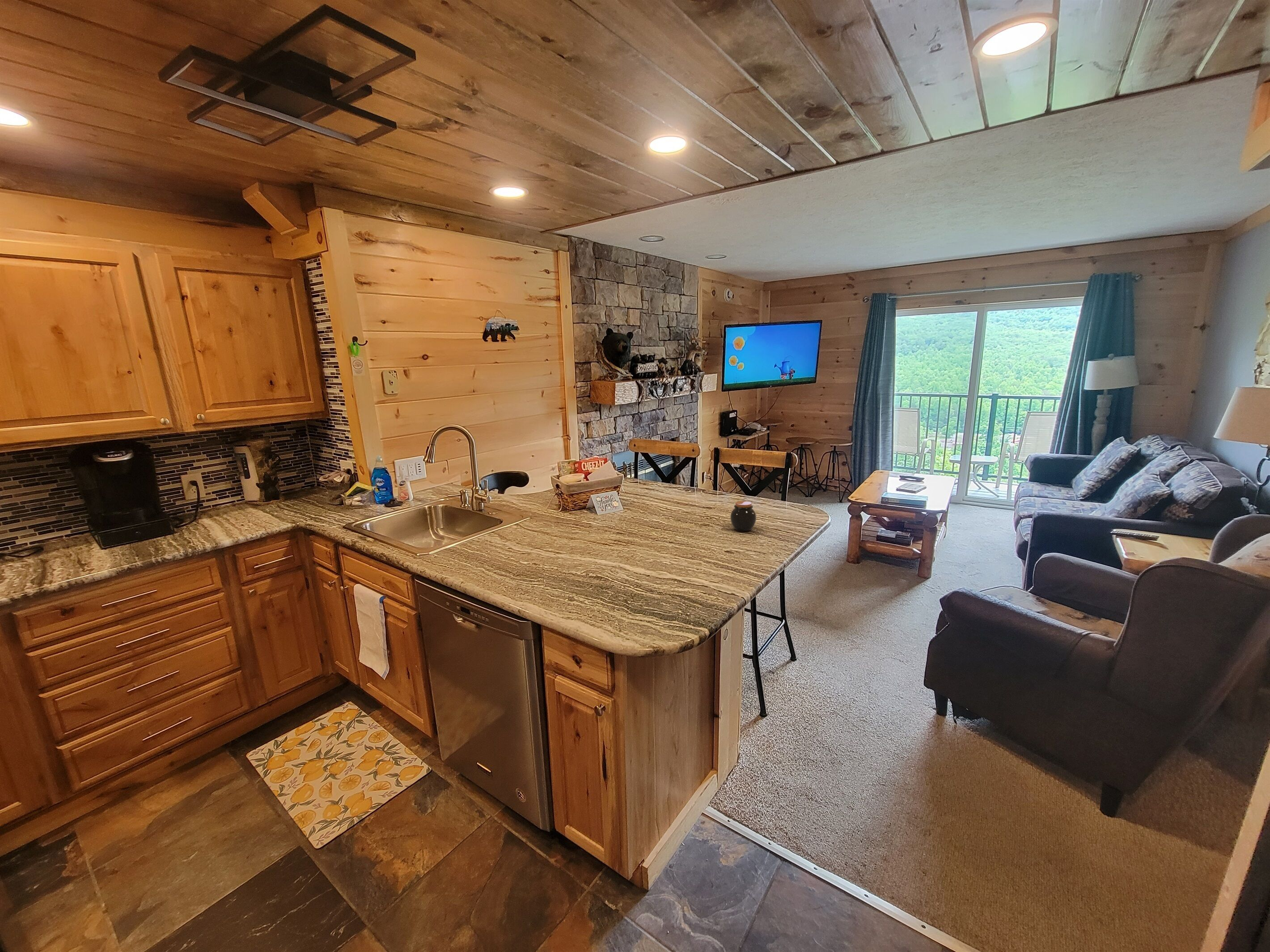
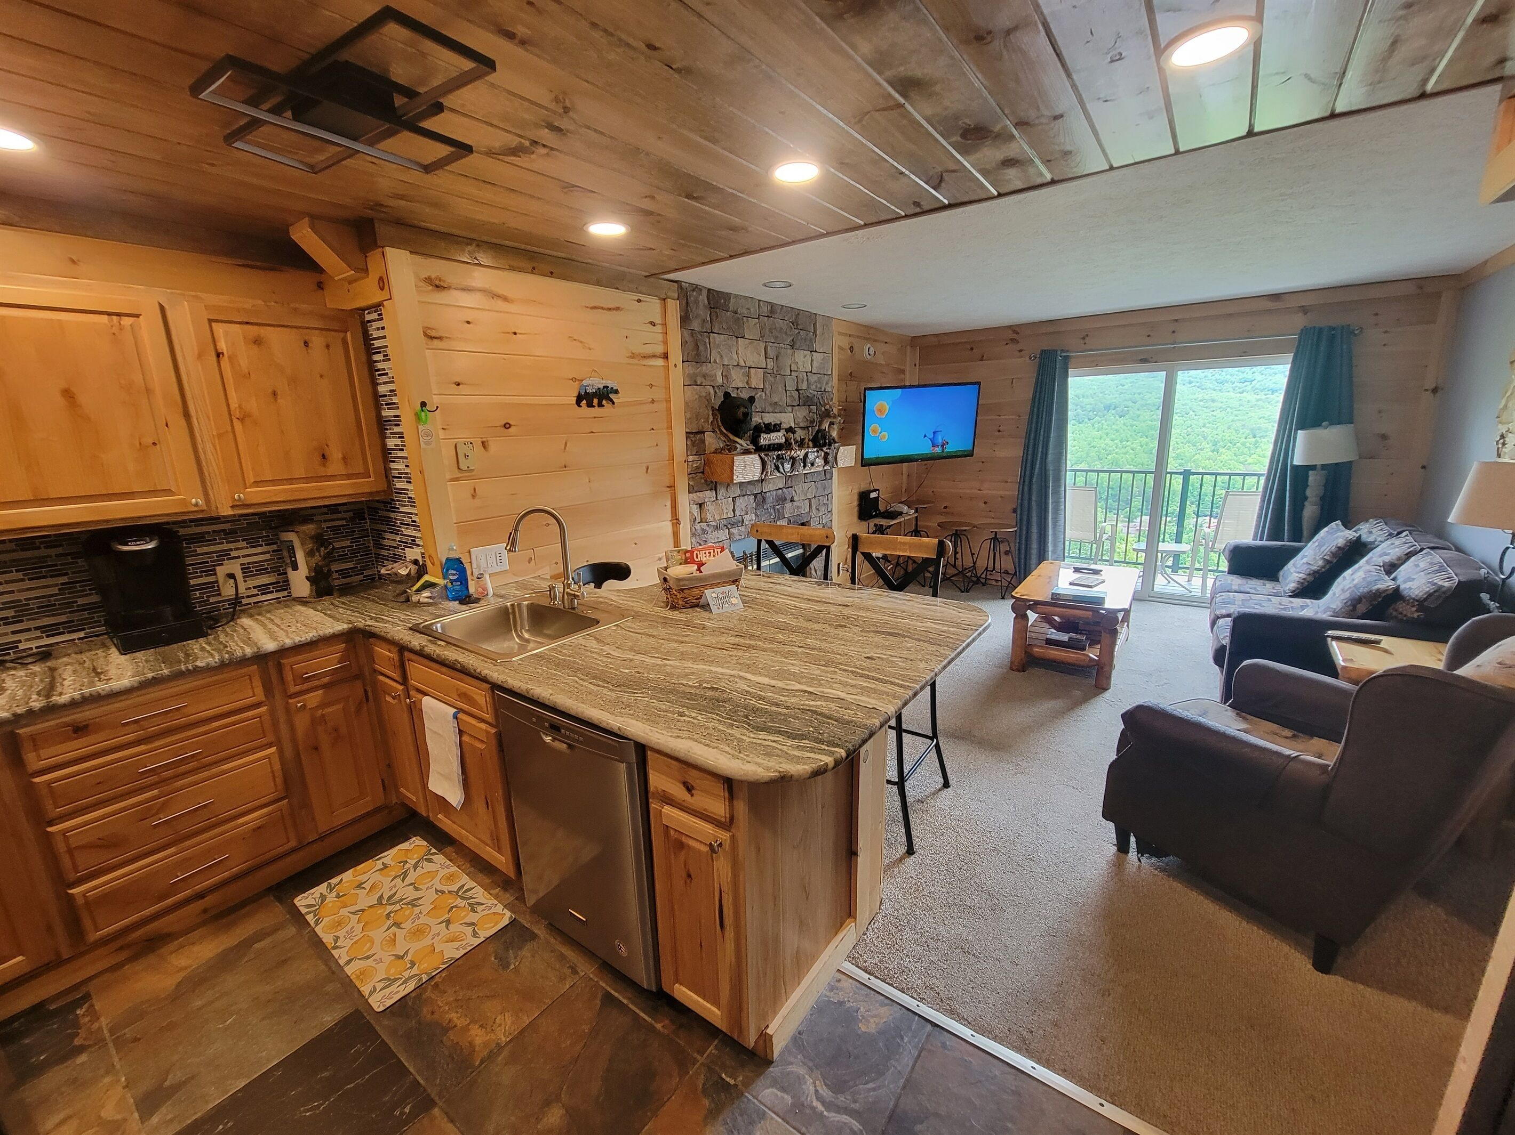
- jar [730,501,757,531]
